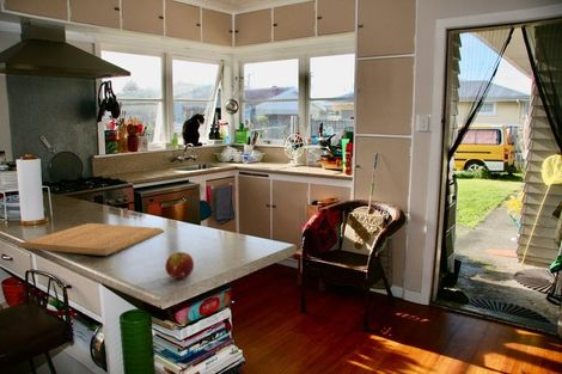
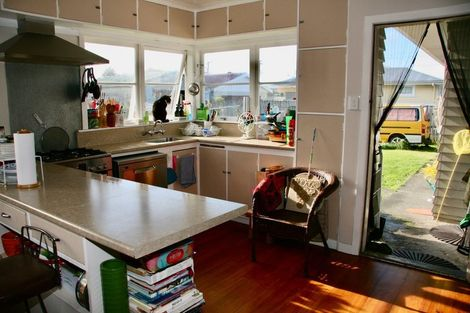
- fruit [164,251,195,280]
- chopping board [17,222,165,257]
